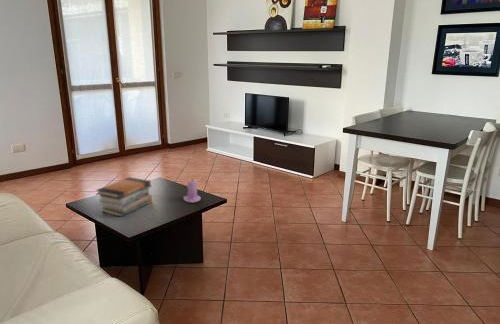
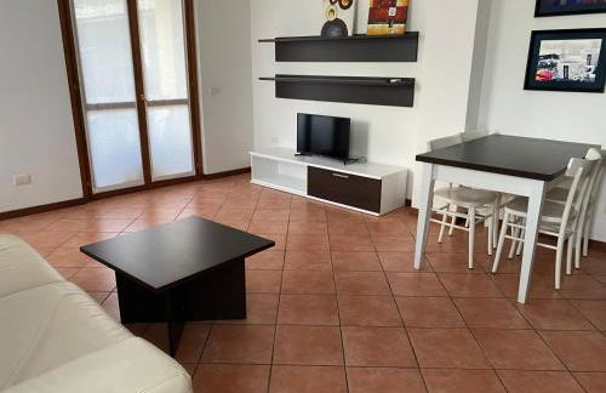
- book stack [95,176,153,218]
- candle [183,178,202,204]
